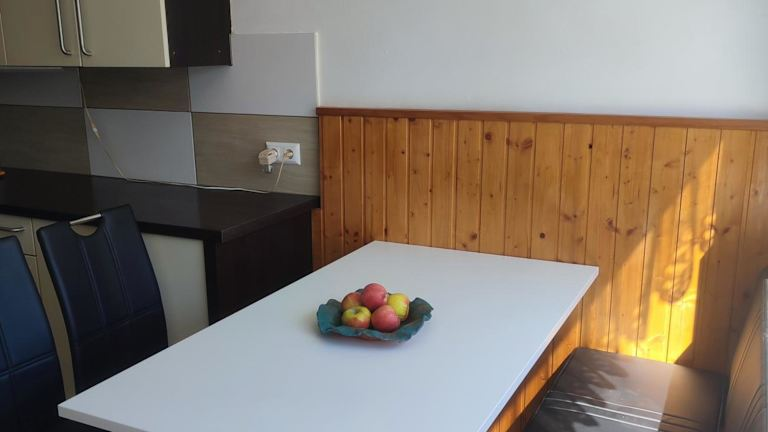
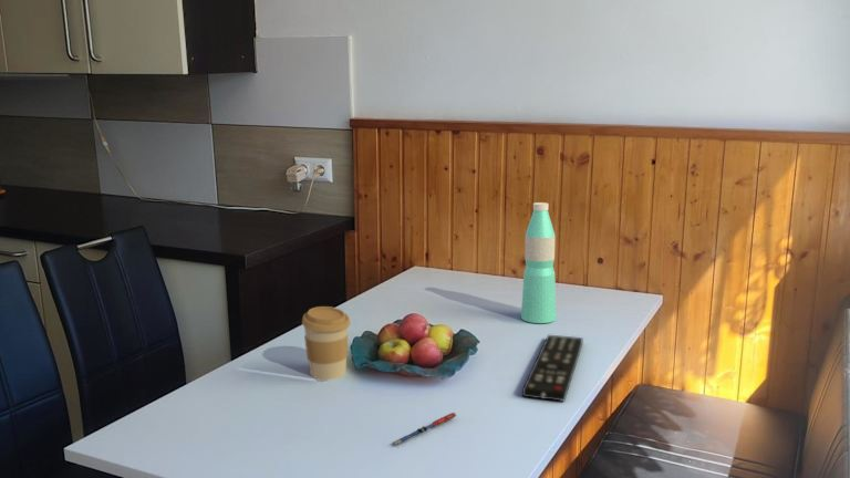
+ pen [392,412,458,446]
+ water bottle [520,201,557,324]
+ remote control [521,334,584,403]
+ coffee cup [301,305,352,382]
